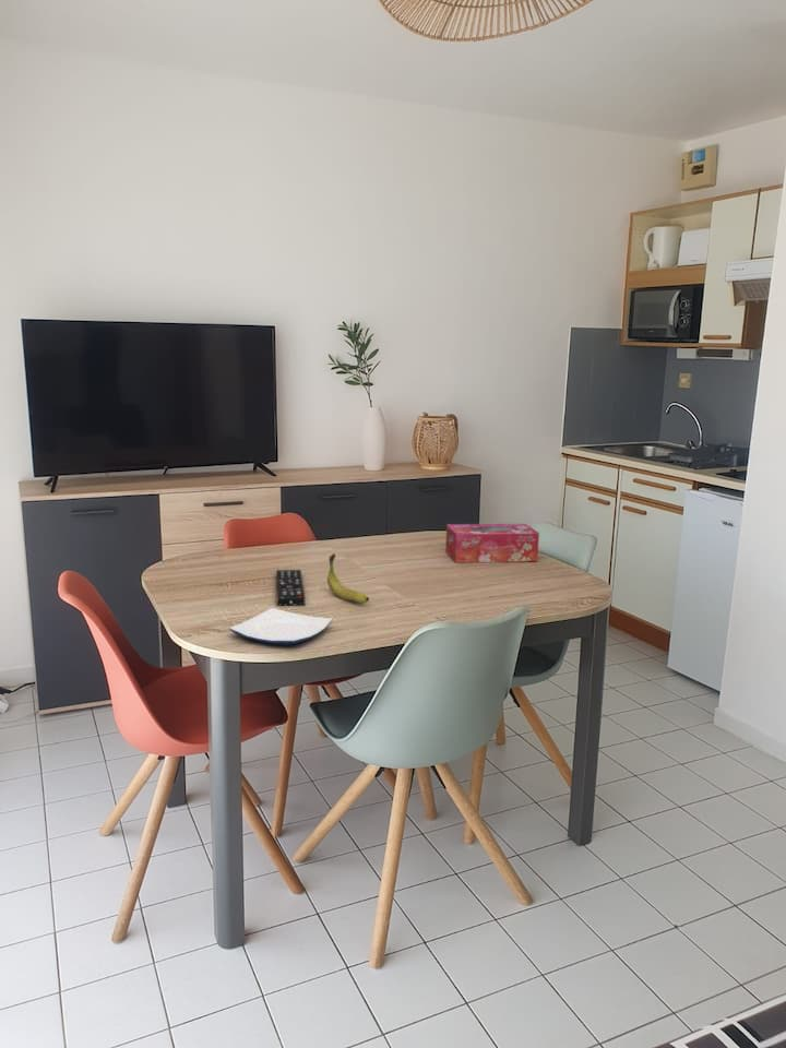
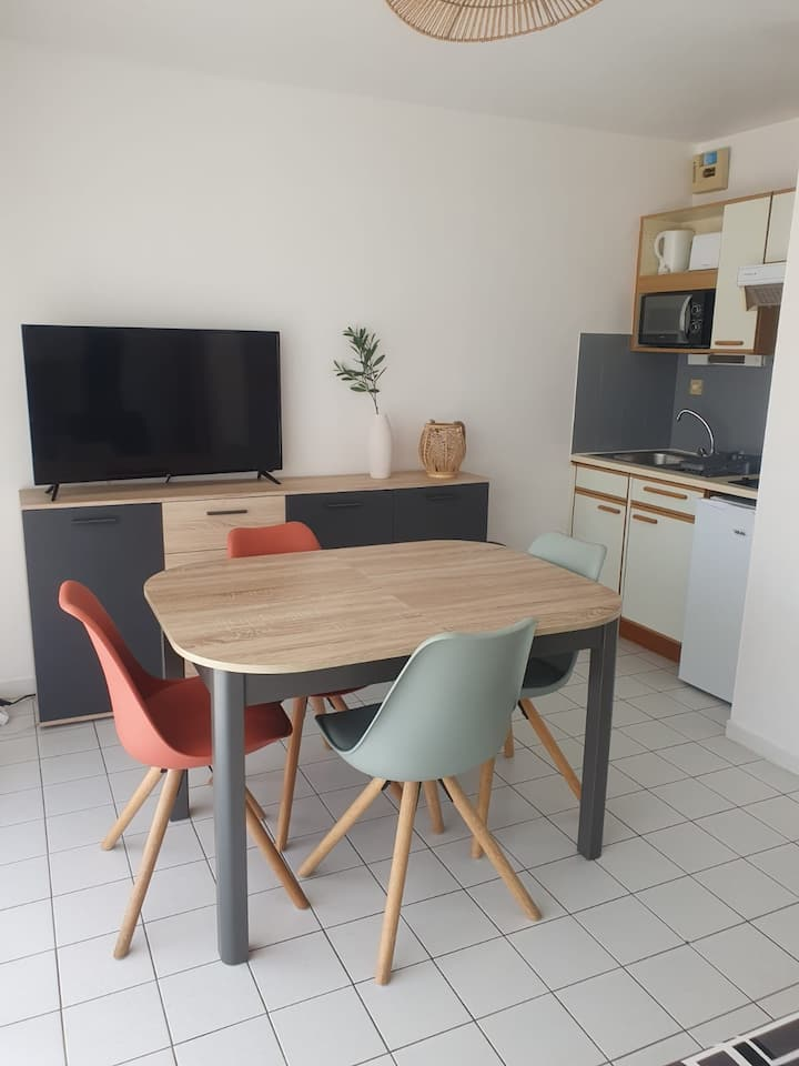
- plate [229,607,333,645]
- tissue box [444,523,540,563]
- remote control [275,569,306,607]
- banana [326,552,370,604]
